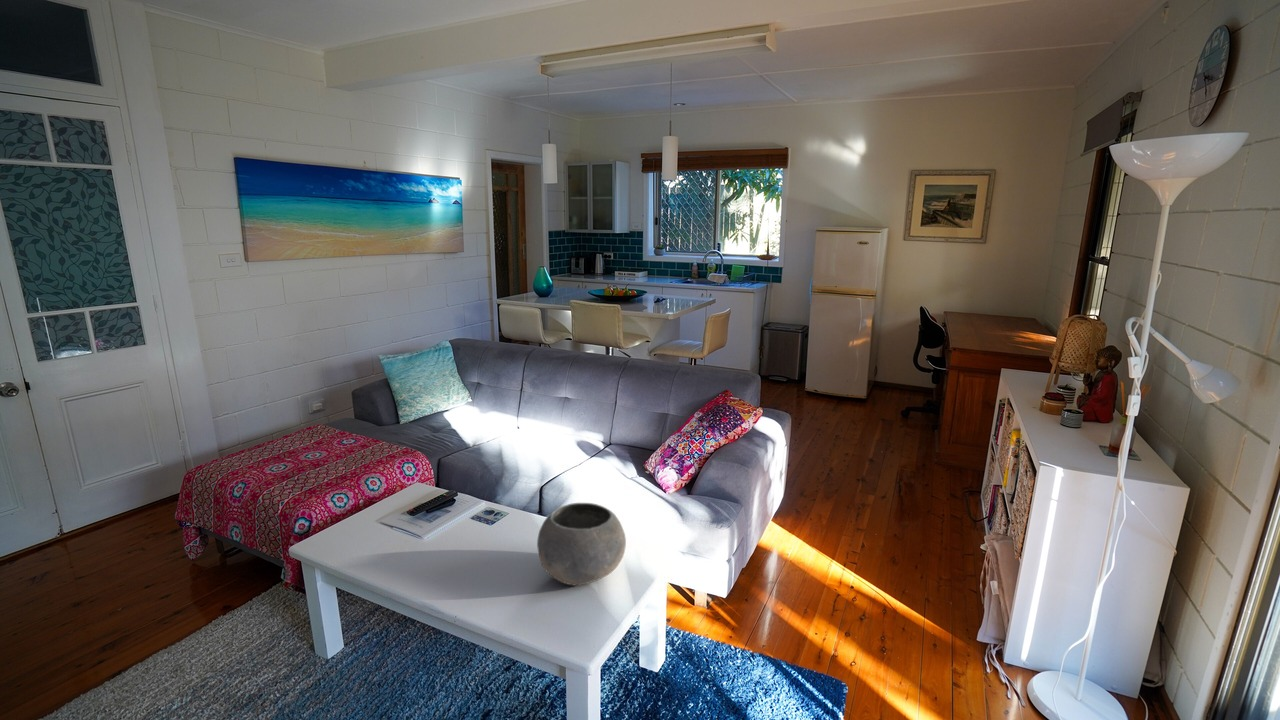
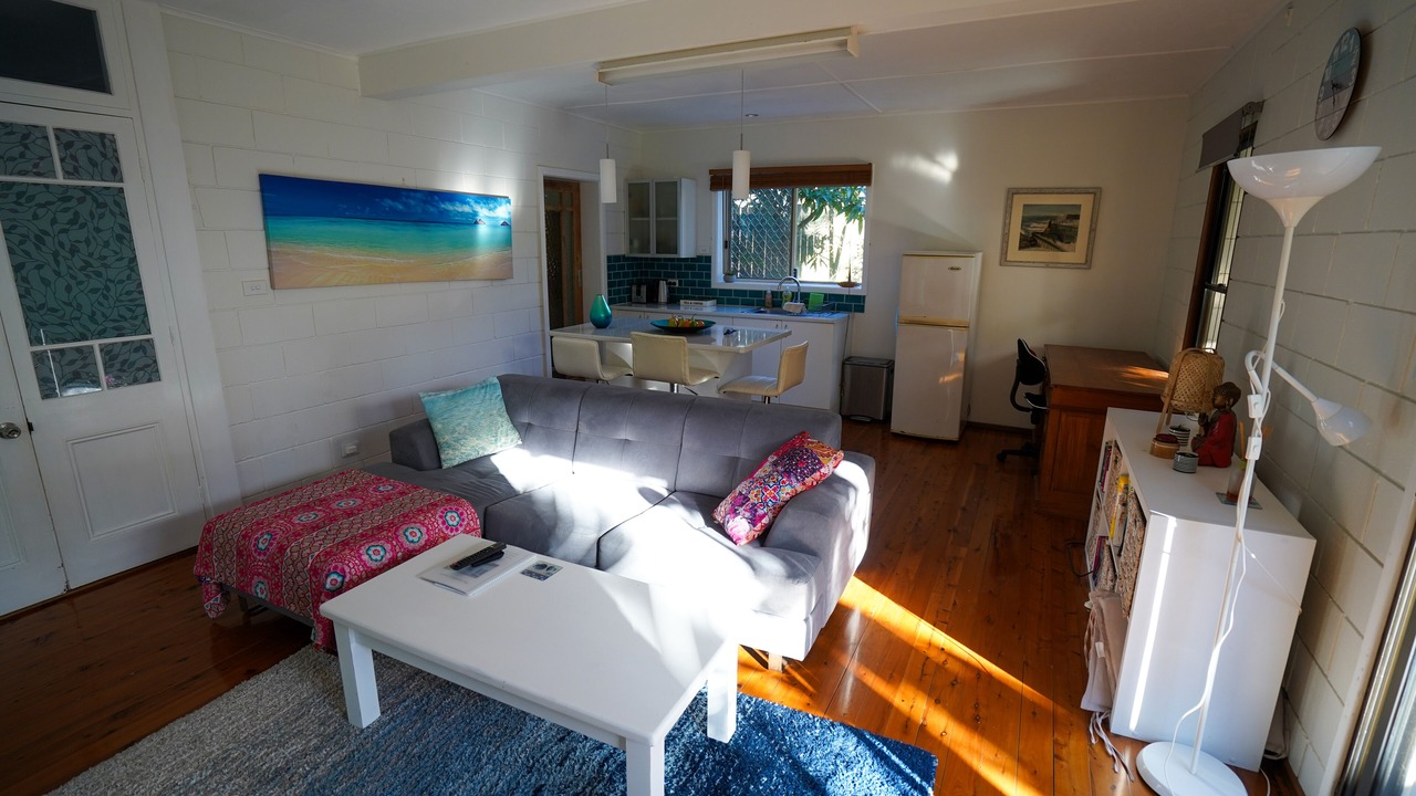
- bowl [536,502,627,587]
